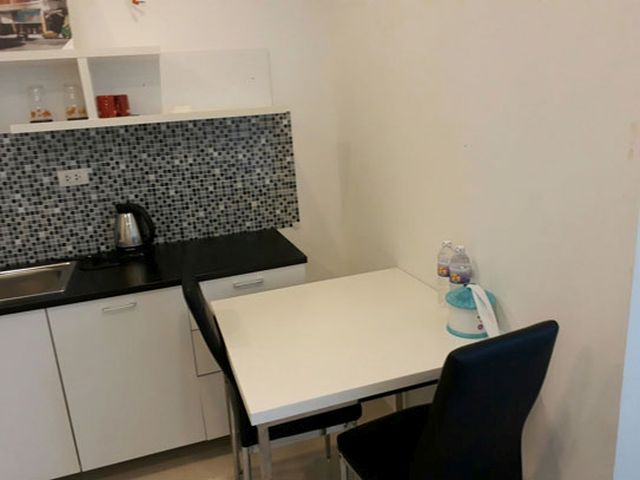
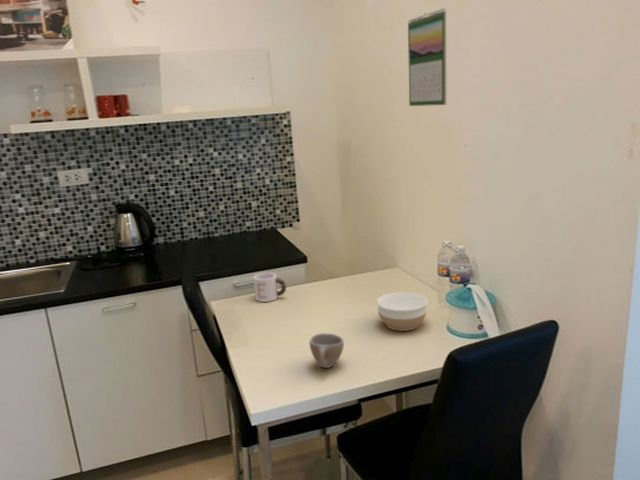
+ calendar [407,8,447,107]
+ mug [253,272,287,303]
+ bowl [376,291,428,332]
+ cup [309,332,345,369]
